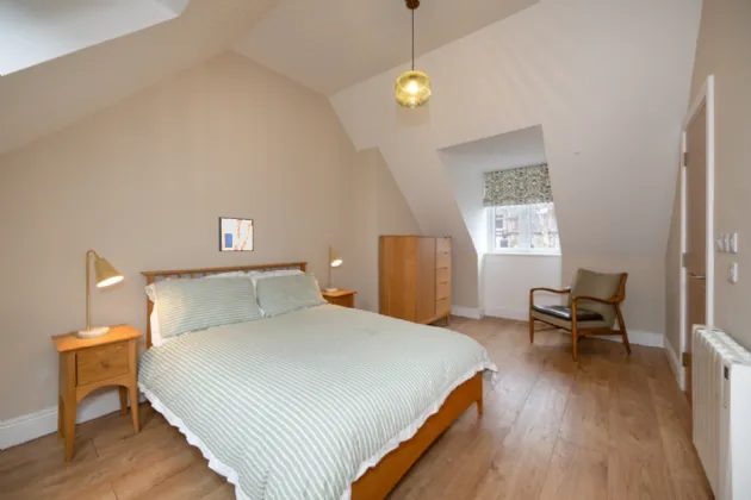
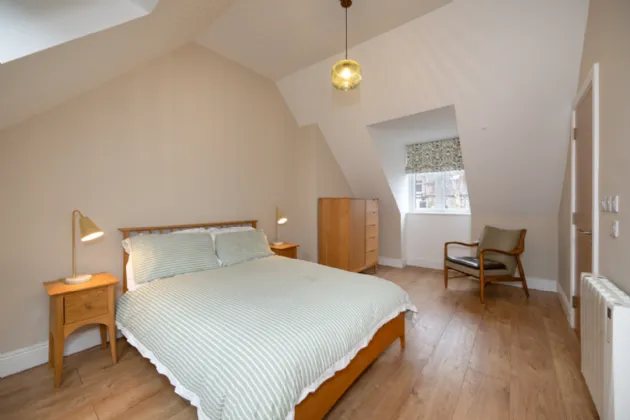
- wall art [217,215,255,252]
